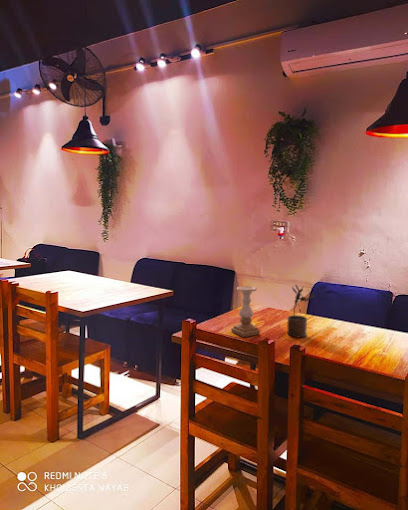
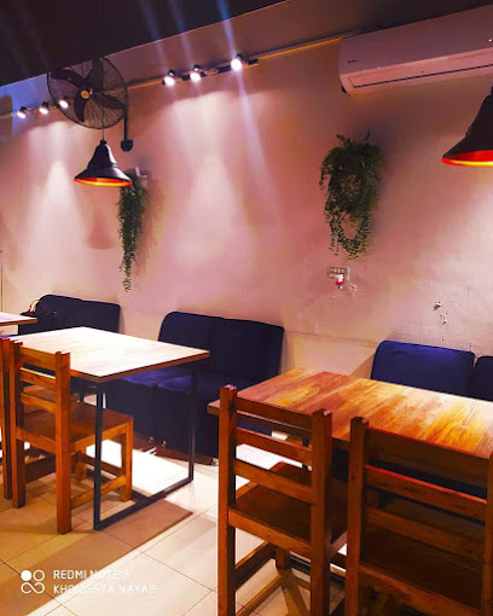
- candle holder [230,285,261,338]
- potted plant [286,283,317,338]
